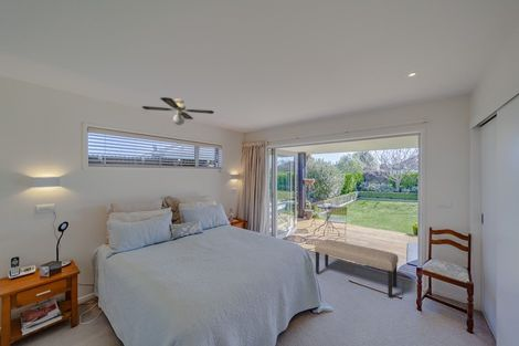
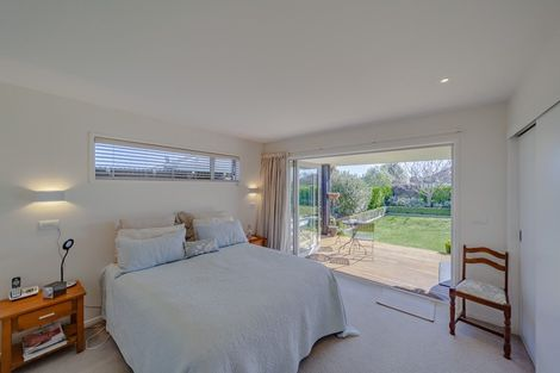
- bench [314,239,400,298]
- ceiling fan [141,96,215,126]
